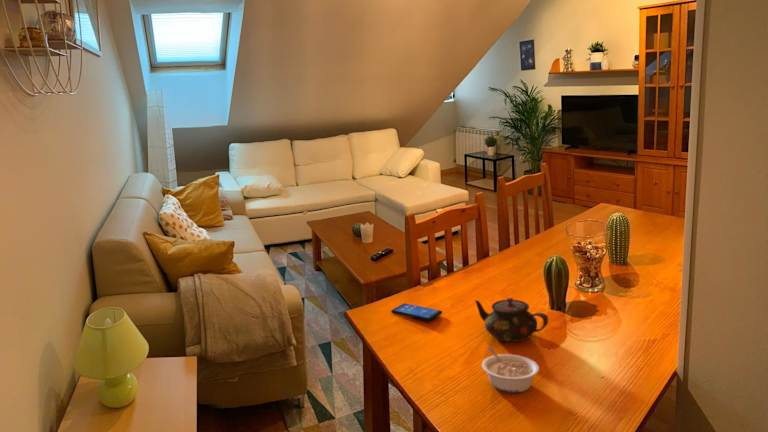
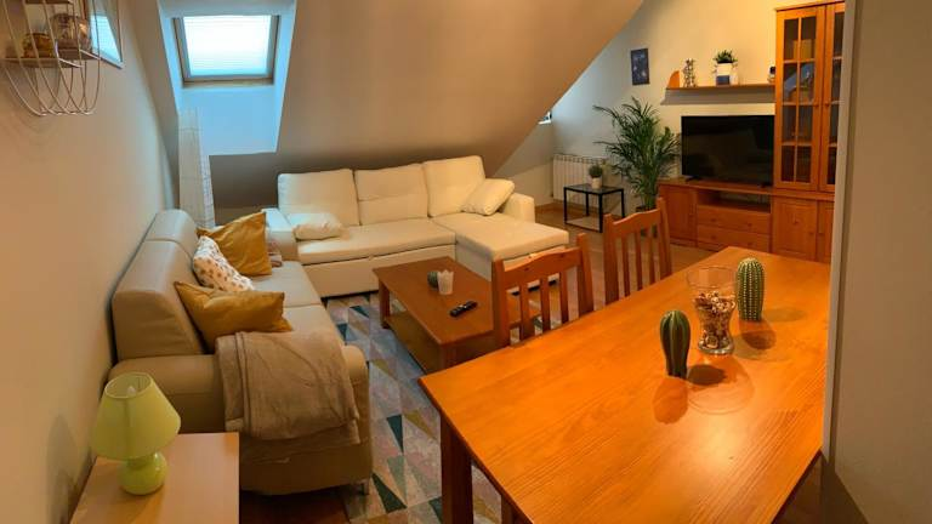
- teapot [474,296,549,343]
- smartphone [390,302,443,322]
- legume [481,346,540,394]
